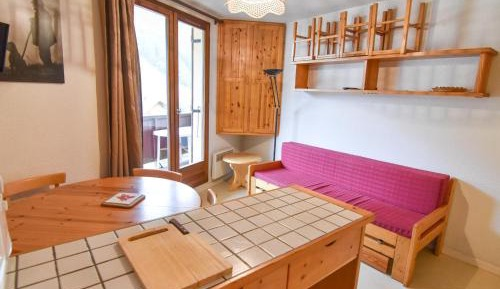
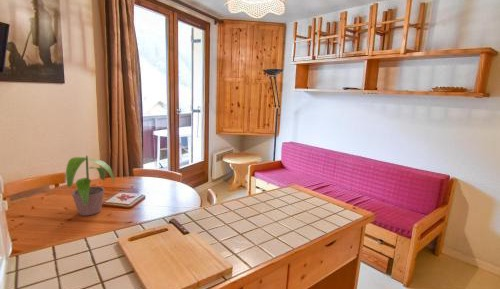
+ potted plant [65,155,116,217]
